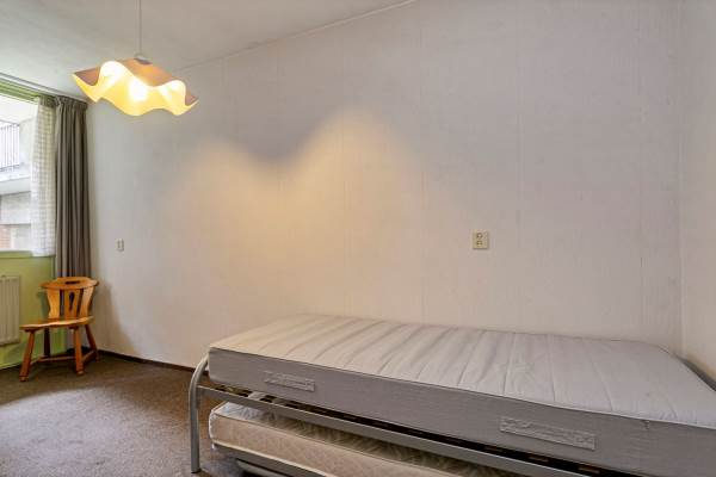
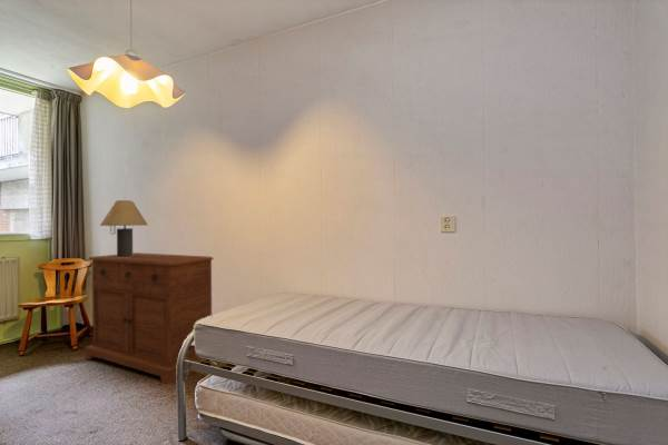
+ table lamp [99,199,149,257]
+ sideboard [84,251,214,385]
